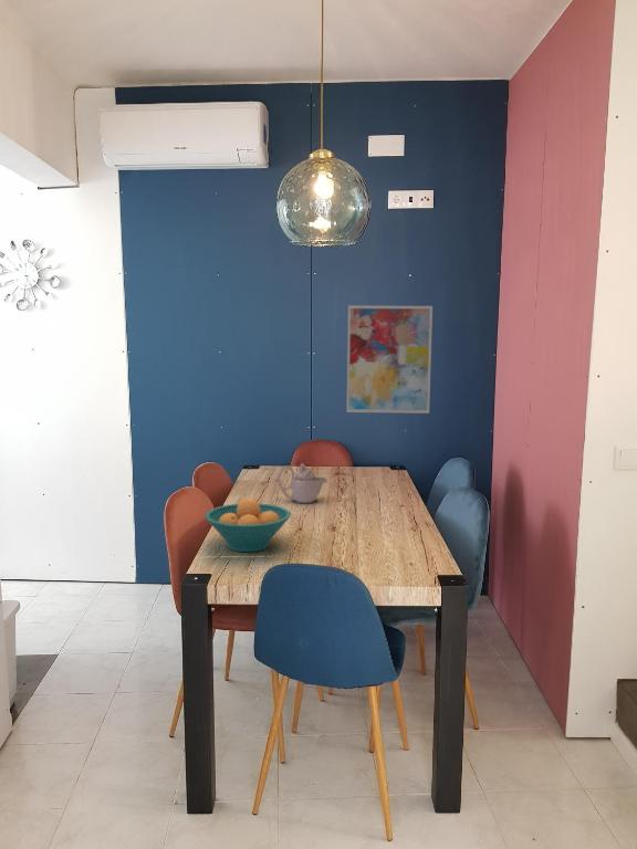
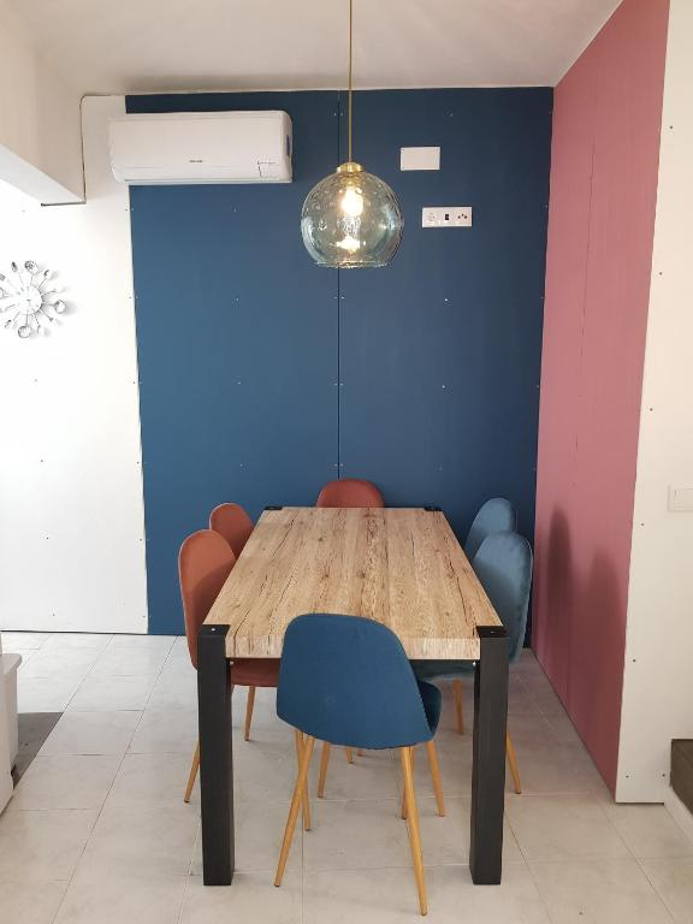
- fruit bowl [203,497,292,553]
- wall art [346,304,434,415]
- teapot [276,462,328,504]
